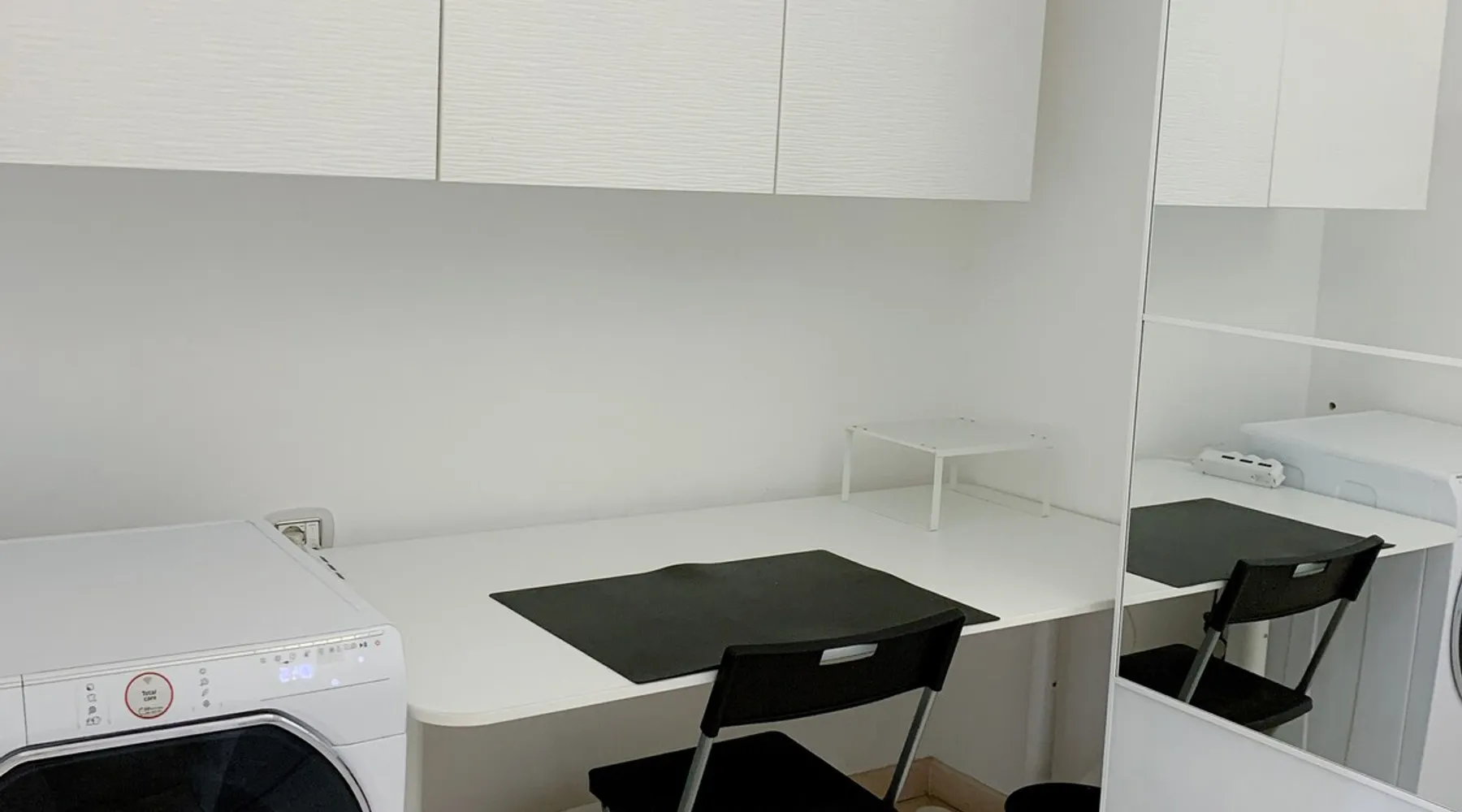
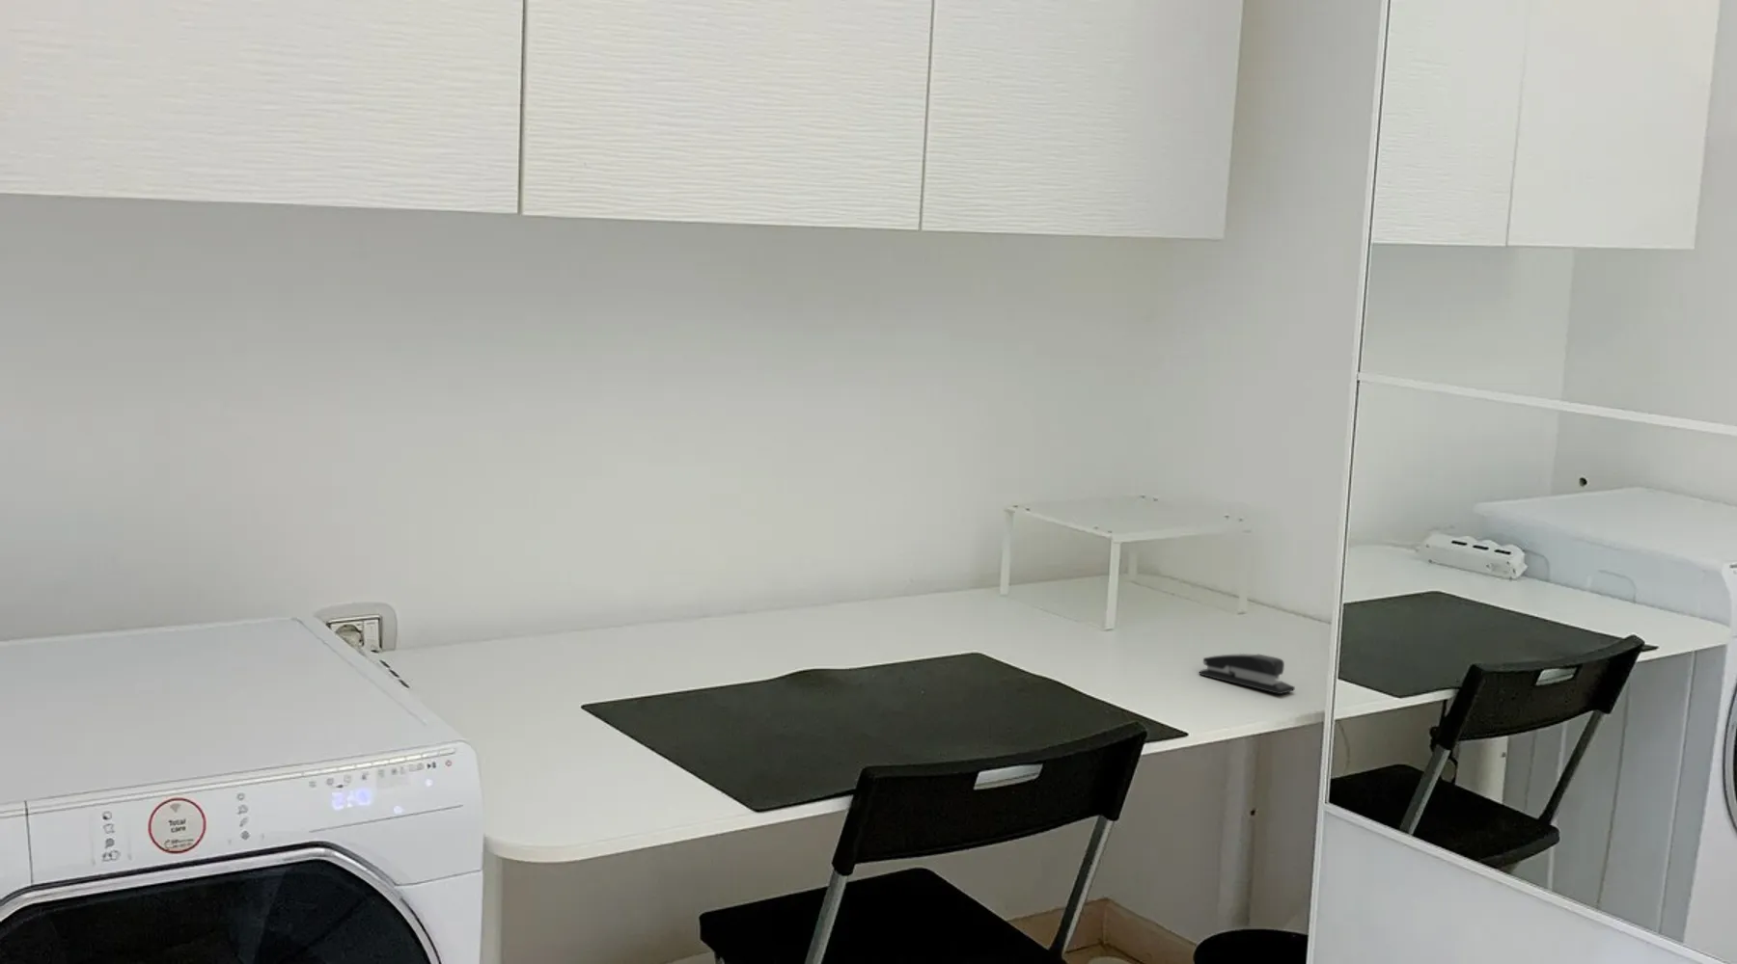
+ stapler [1199,653,1296,695]
